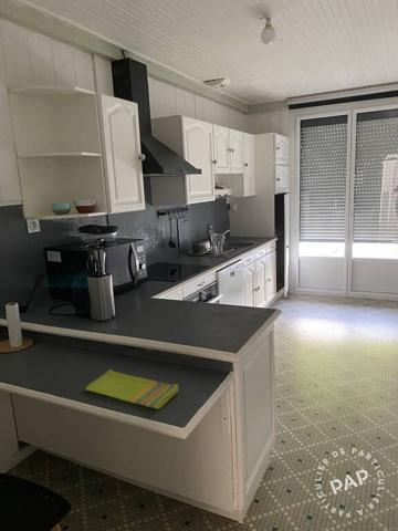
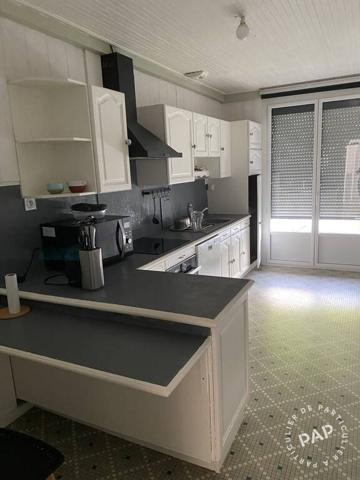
- dish towel [84,368,180,410]
